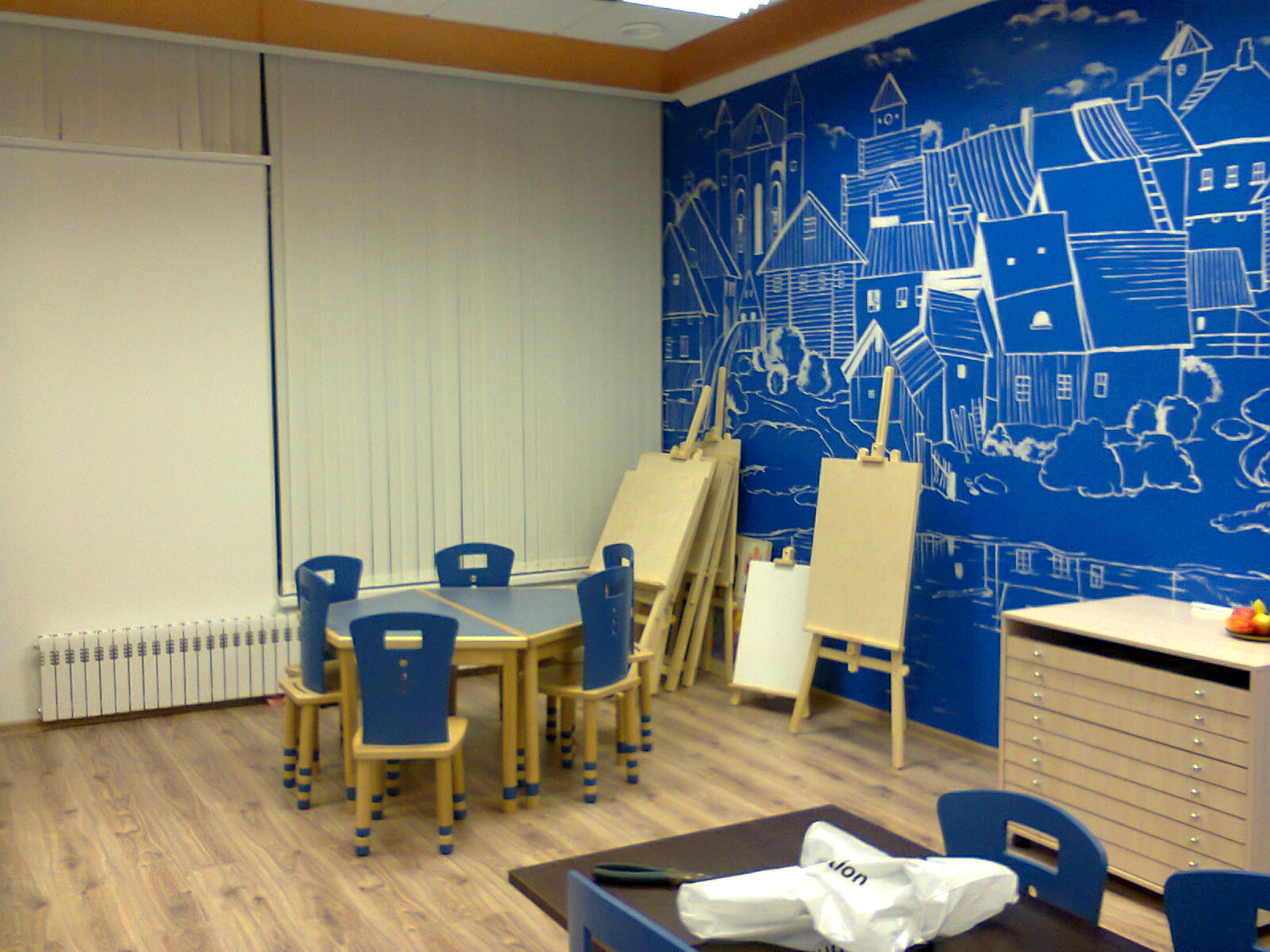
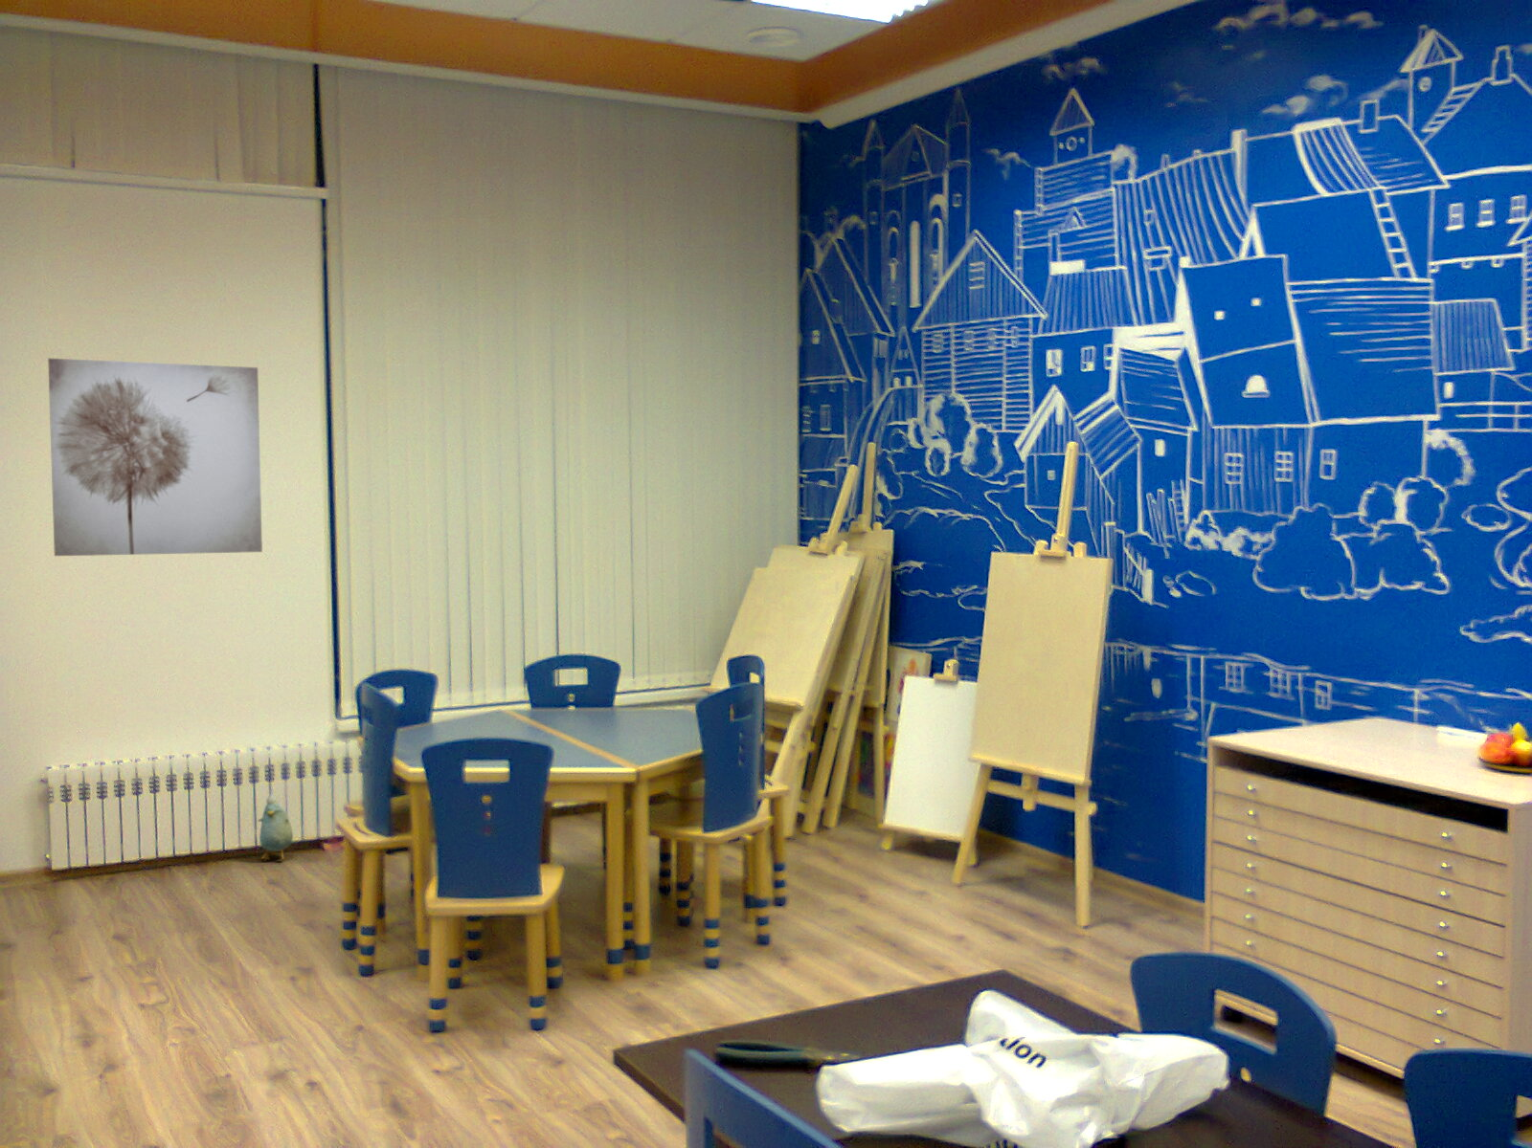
+ plush toy [257,787,294,862]
+ wall art [47,357,263,557]
